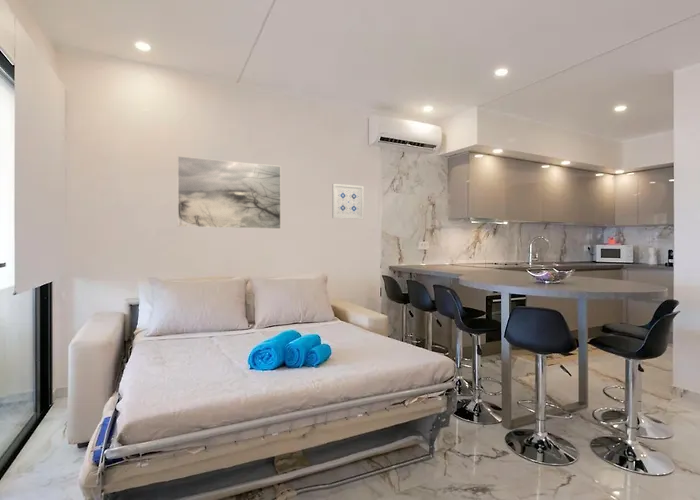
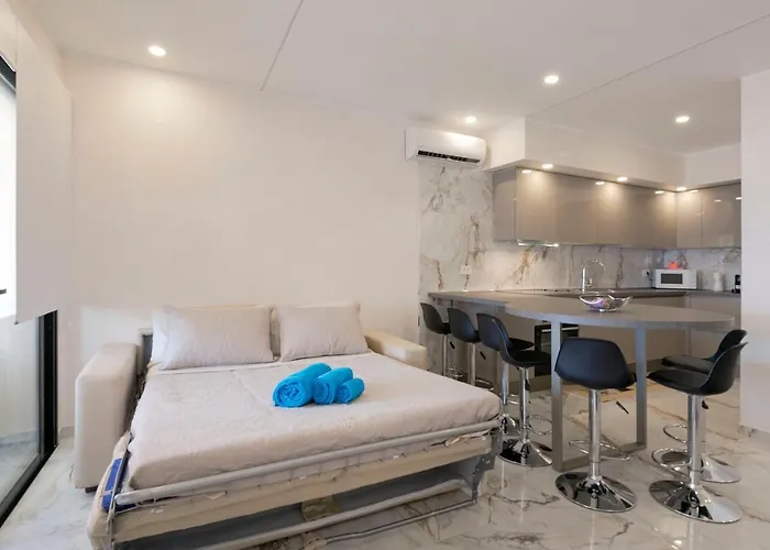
- wall art [331,183,365,220]
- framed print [177,155,282,230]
